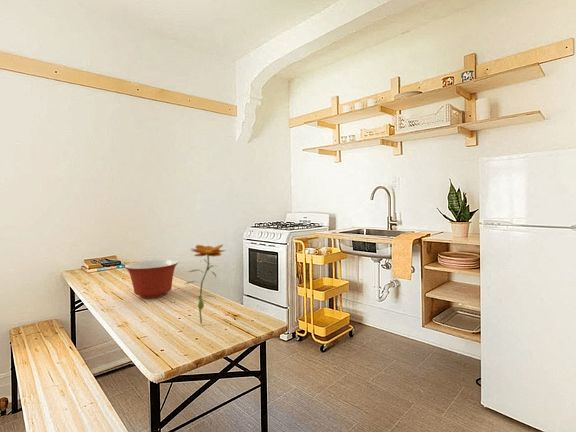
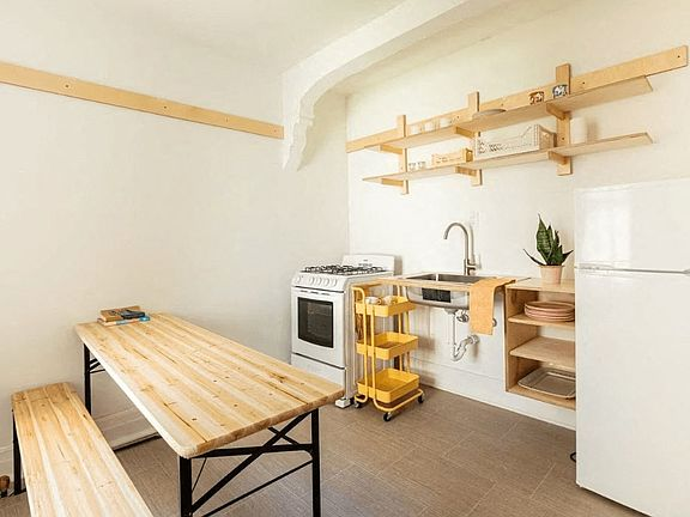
- flower [184,243,227,324]
- mixing bowl [124,259,179,299]
